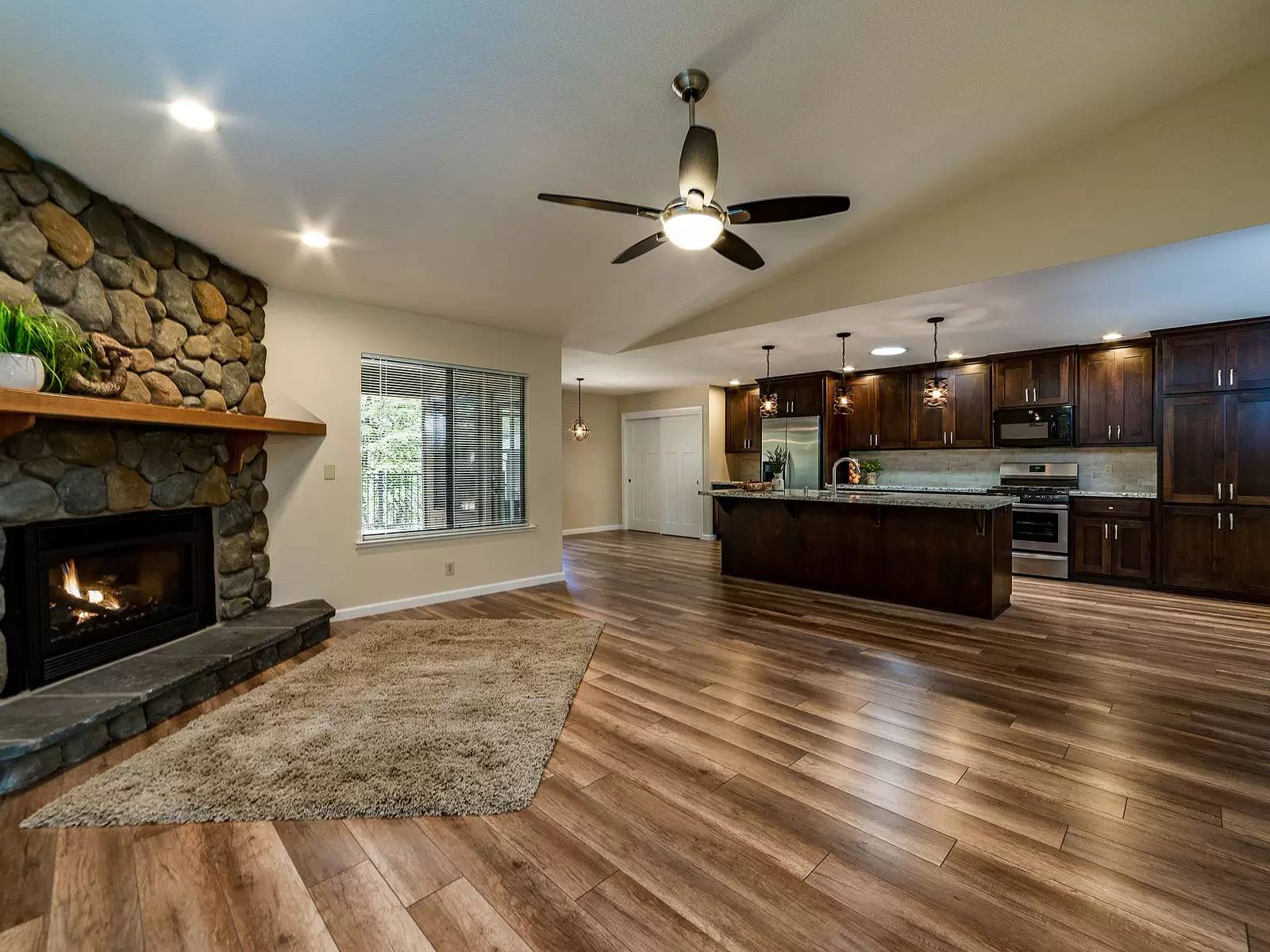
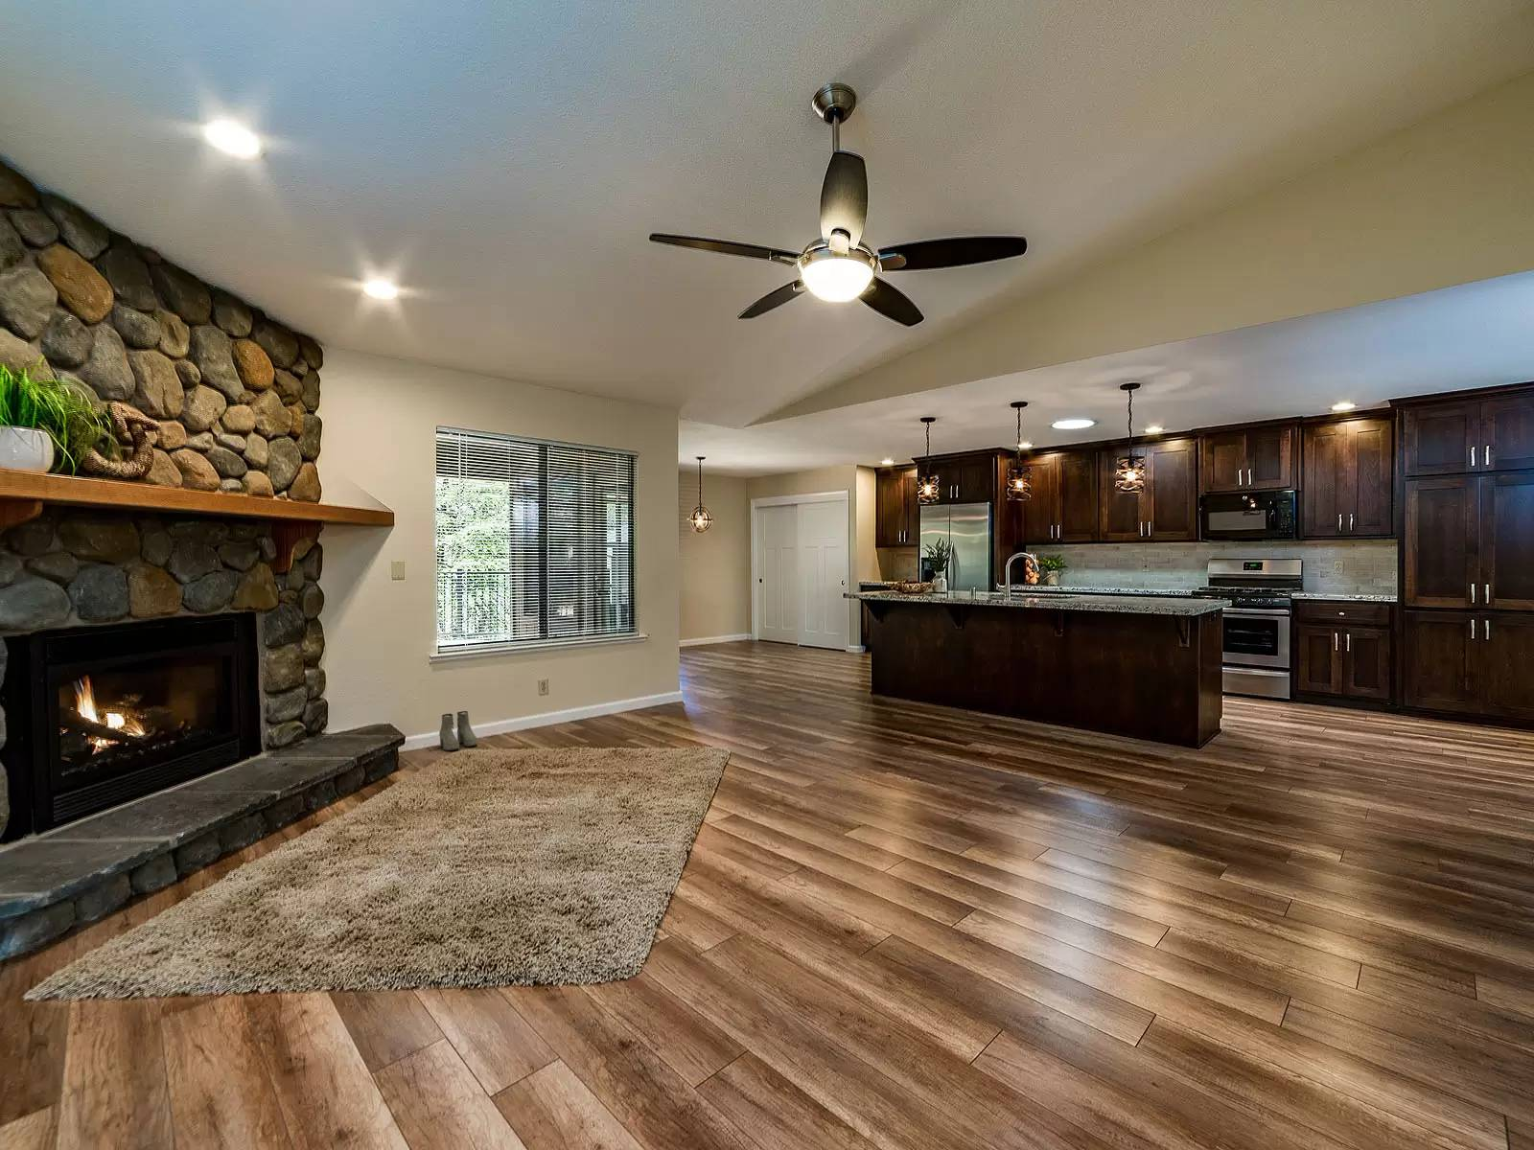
+ boots [438,710,478,751]
